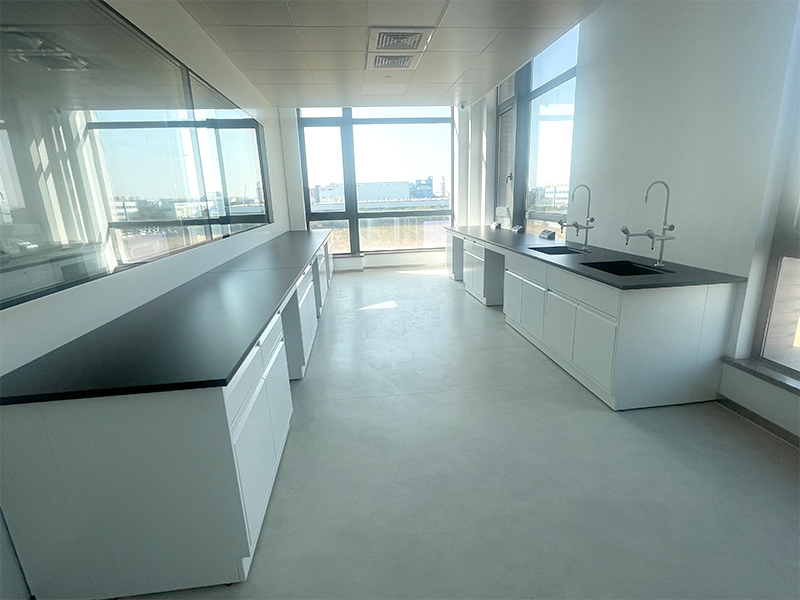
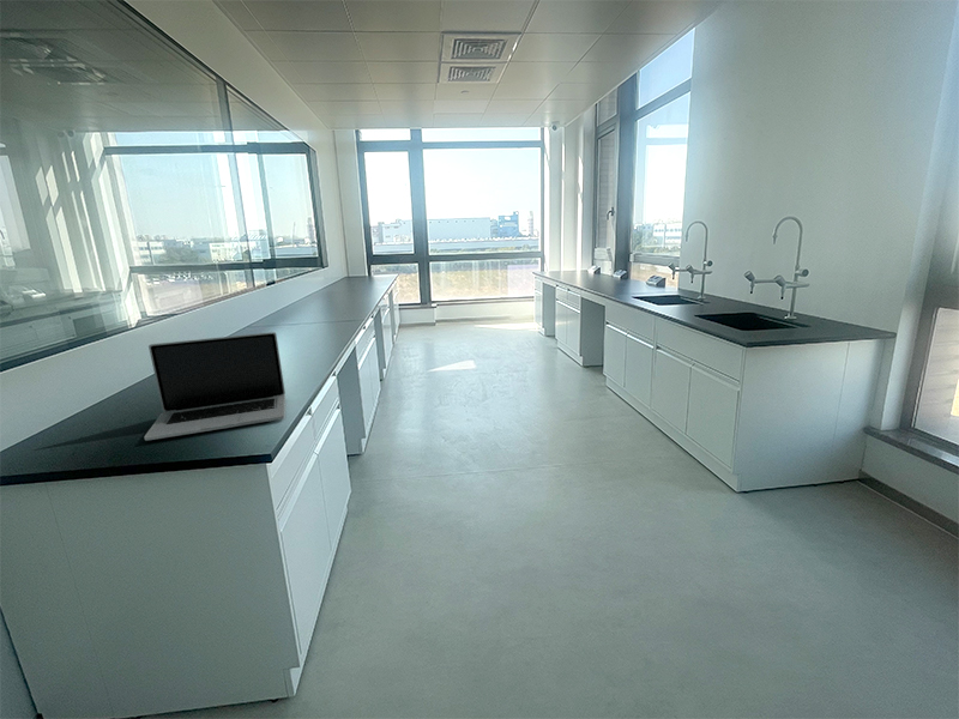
+ laptop [144,331,287,441]
